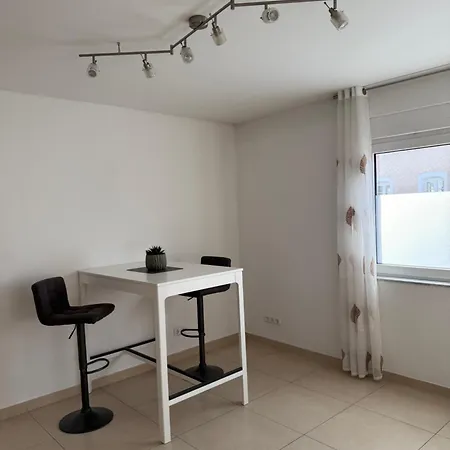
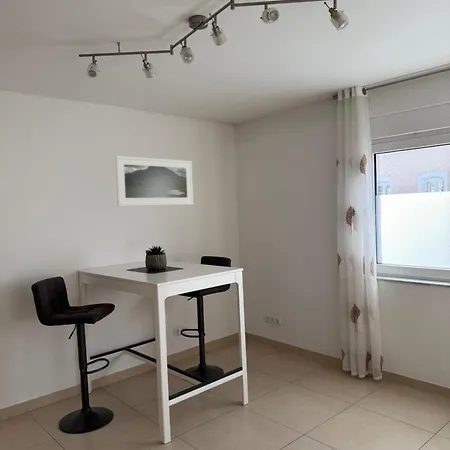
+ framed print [114,155,194,207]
